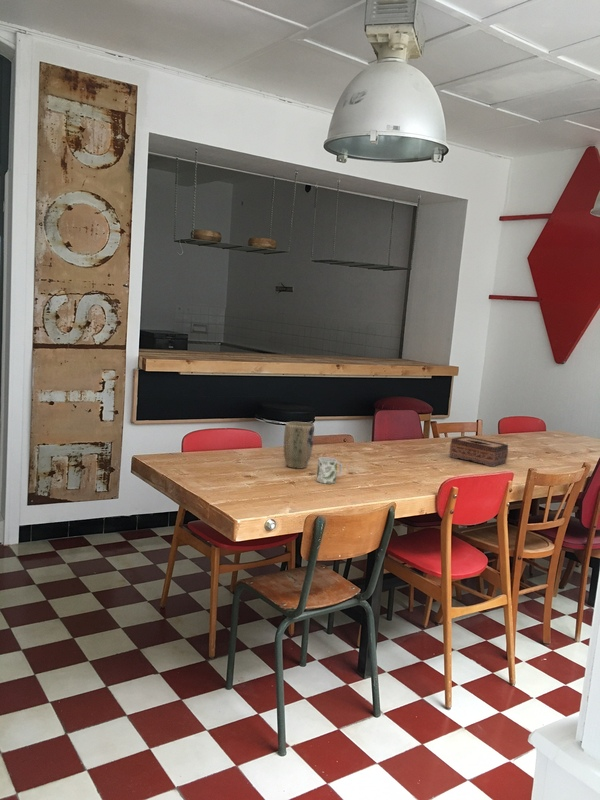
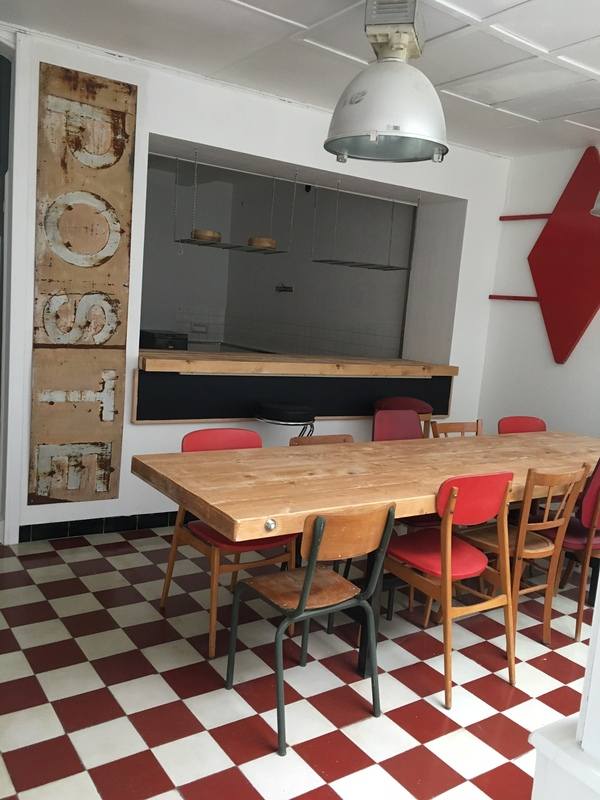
- tissue box [448,435,509,468]
- mug [316,456,343,485]
- plant pot [283,421,315,470]
